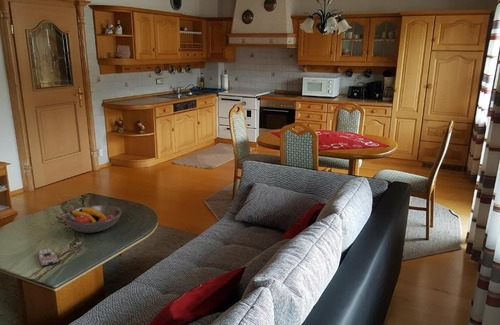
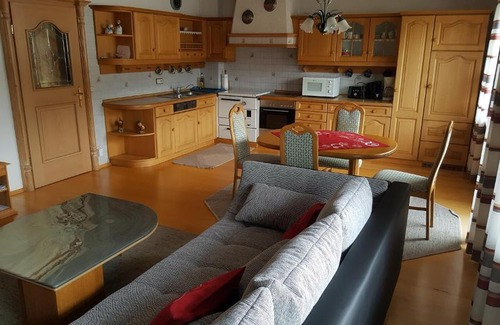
- remote control [37,247,60,267]
- fruit bowl [62,204,123,234]
